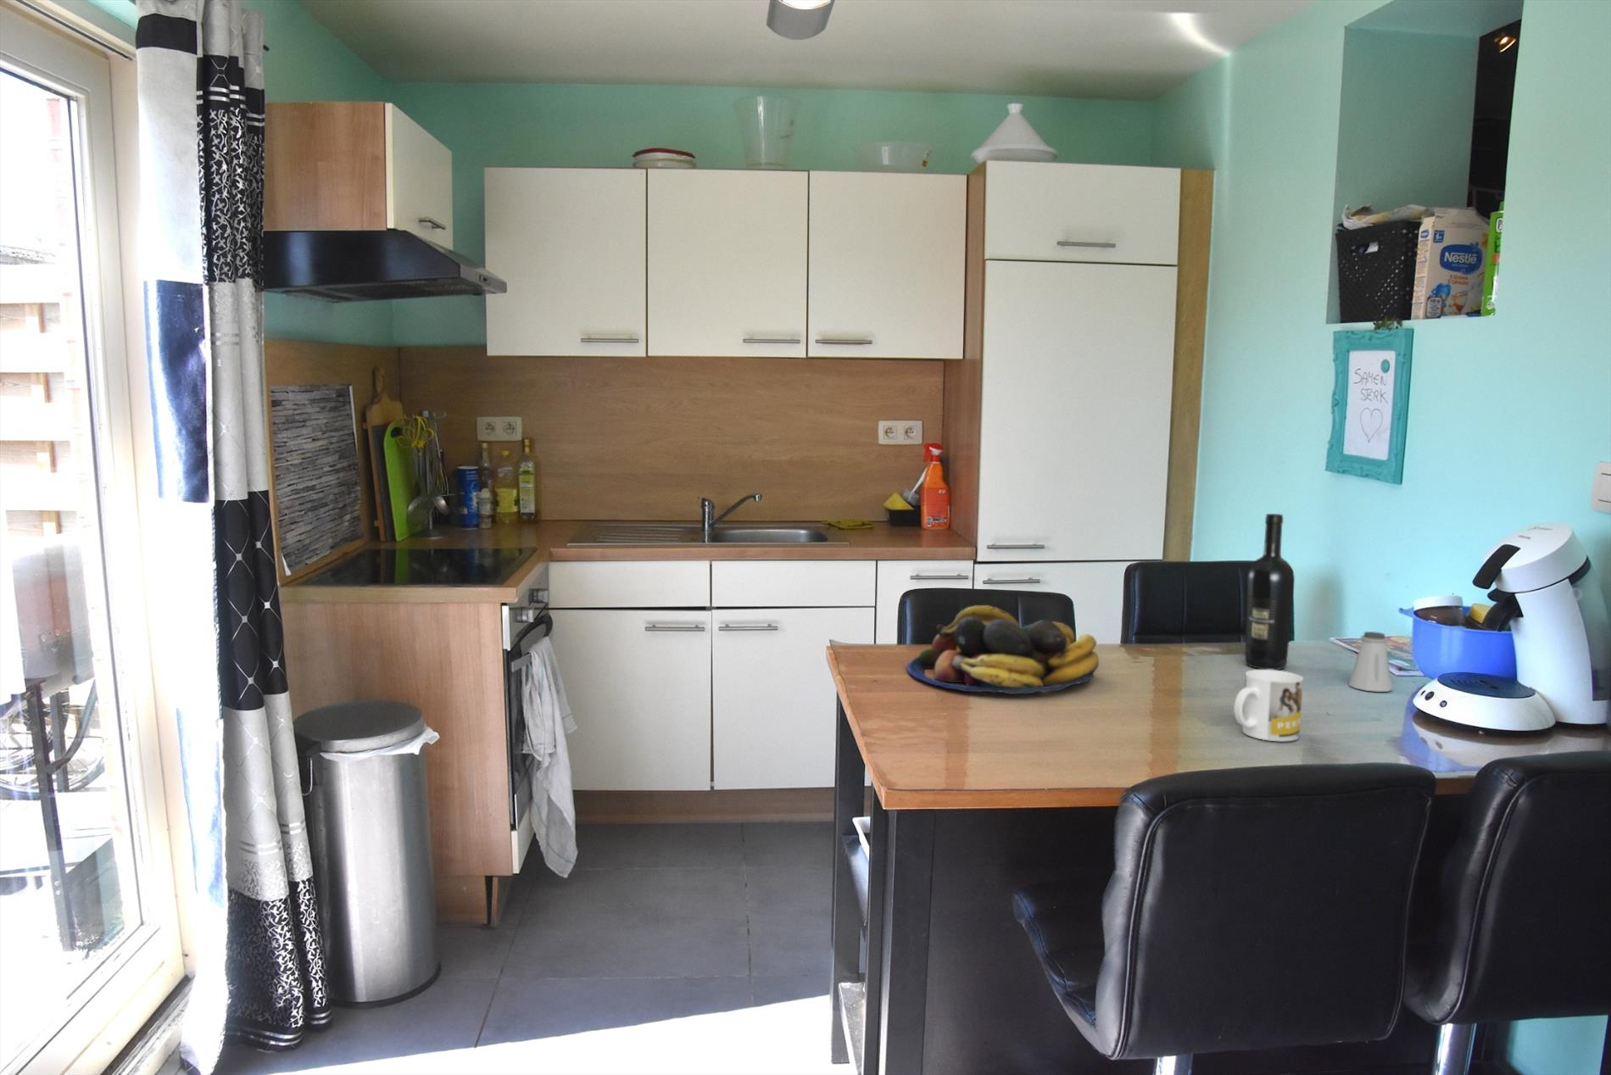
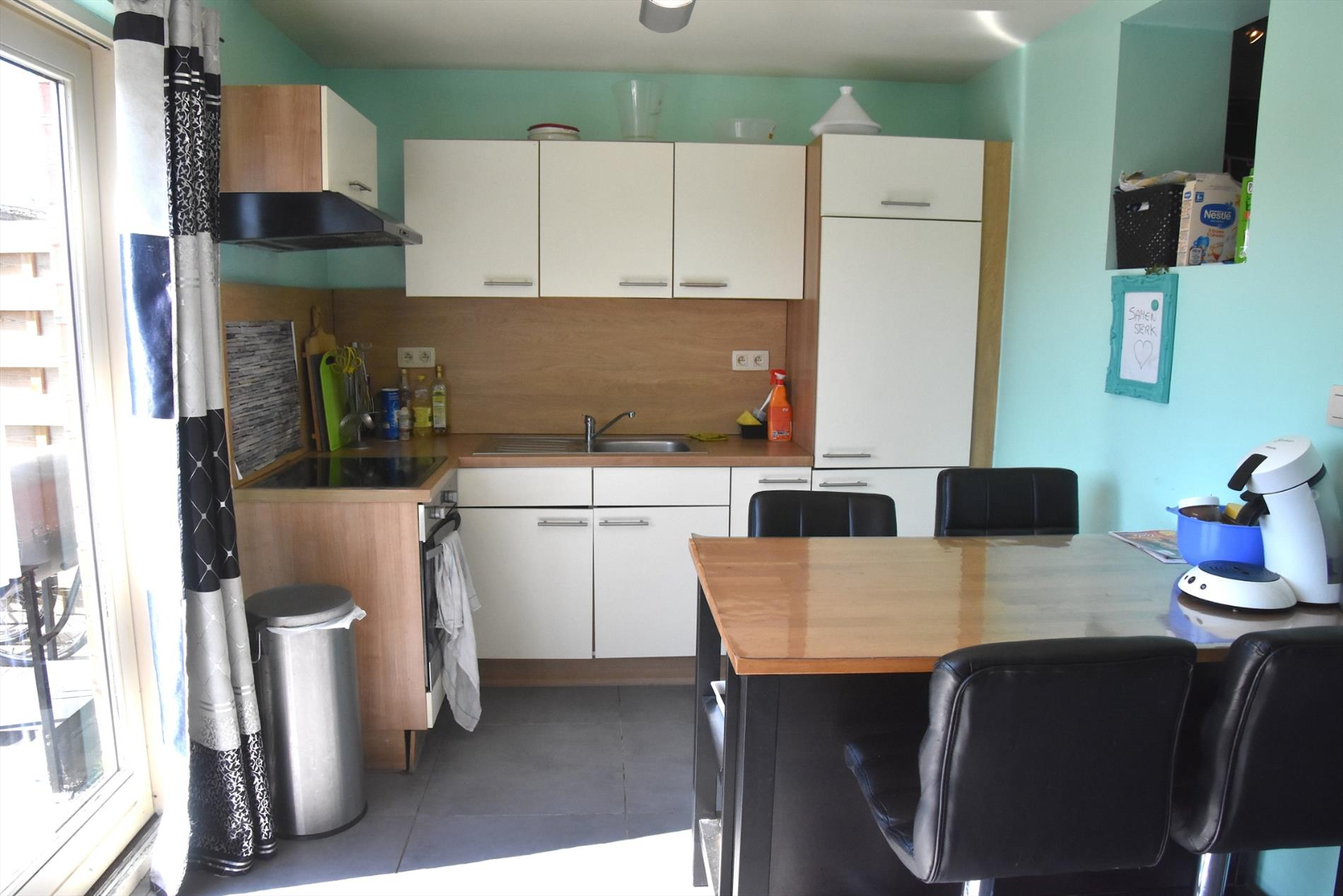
- saltshaker [1348,631,1393,692]
- wine bottle [1244,514,1296,671]
- fruit bowl [907,605,1100,695]
- mug [1233,669,1304,741]
